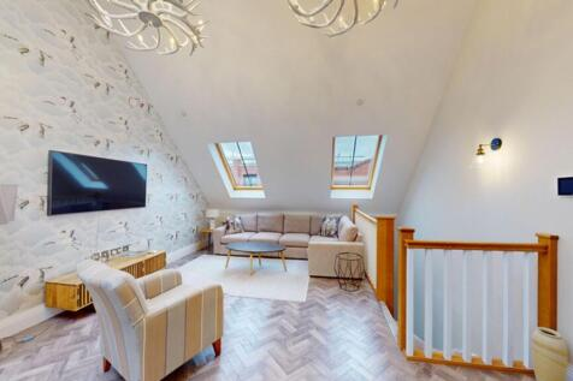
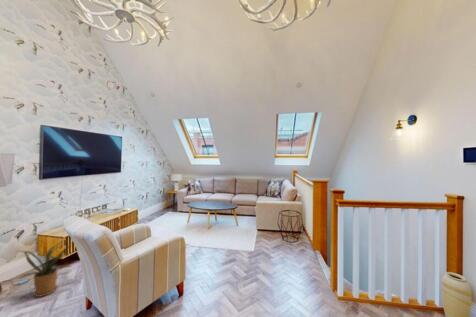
+ house plant [17,239,74,298]
